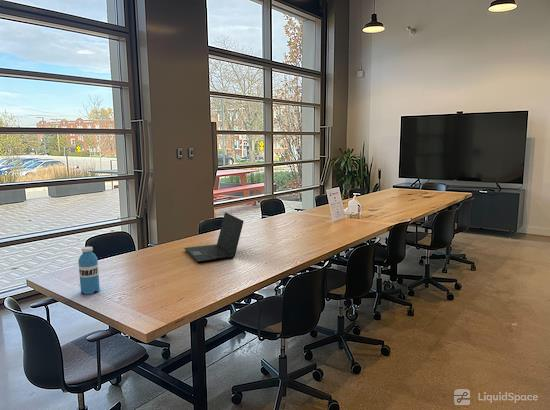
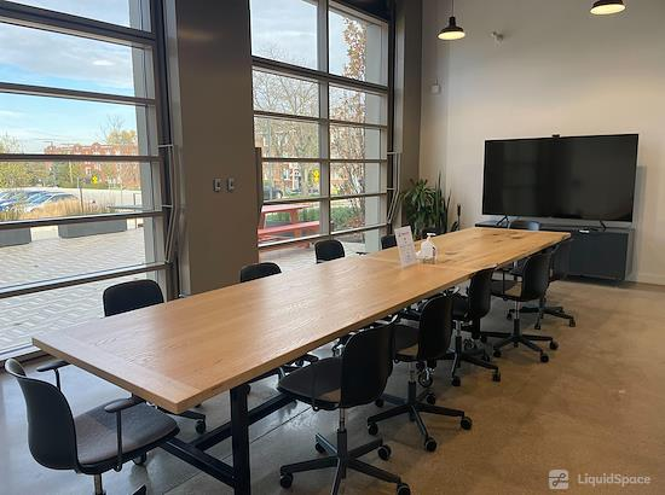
- laptop [183,211,245,264]
- water bottle [77,246,101,295]
